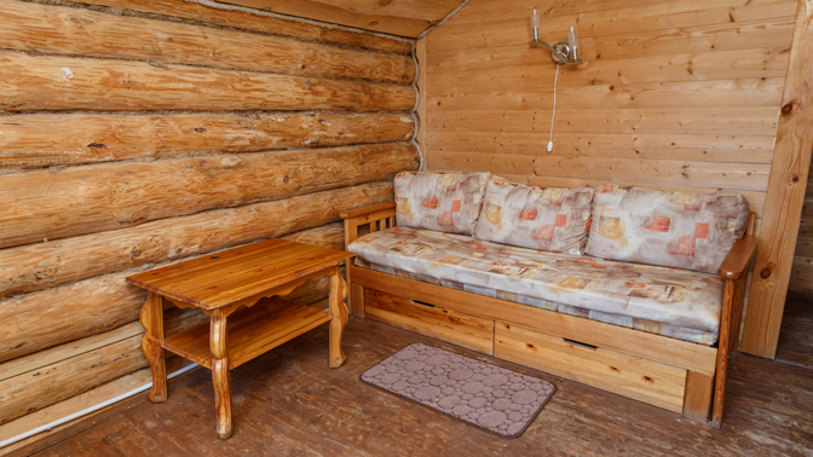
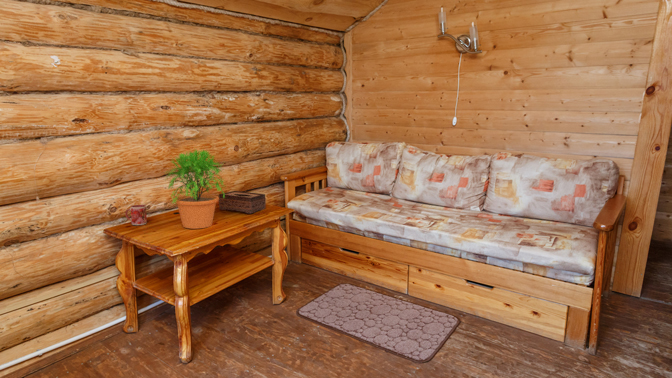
+ tissue box [218,190,267,215]
+ potted plant [164,148,227,230]
+ mug [125,204,148,226]
